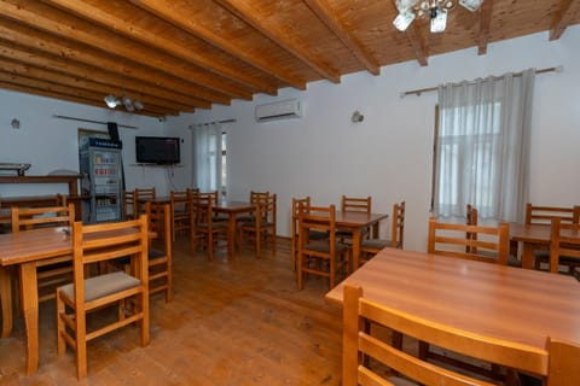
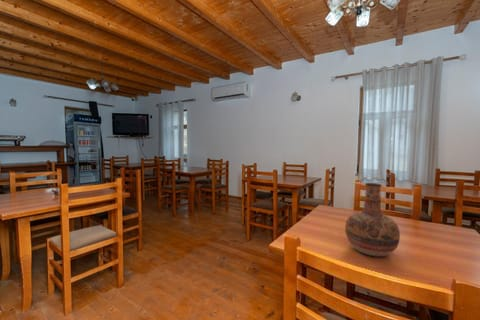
+ vase [344,182,401,258]
